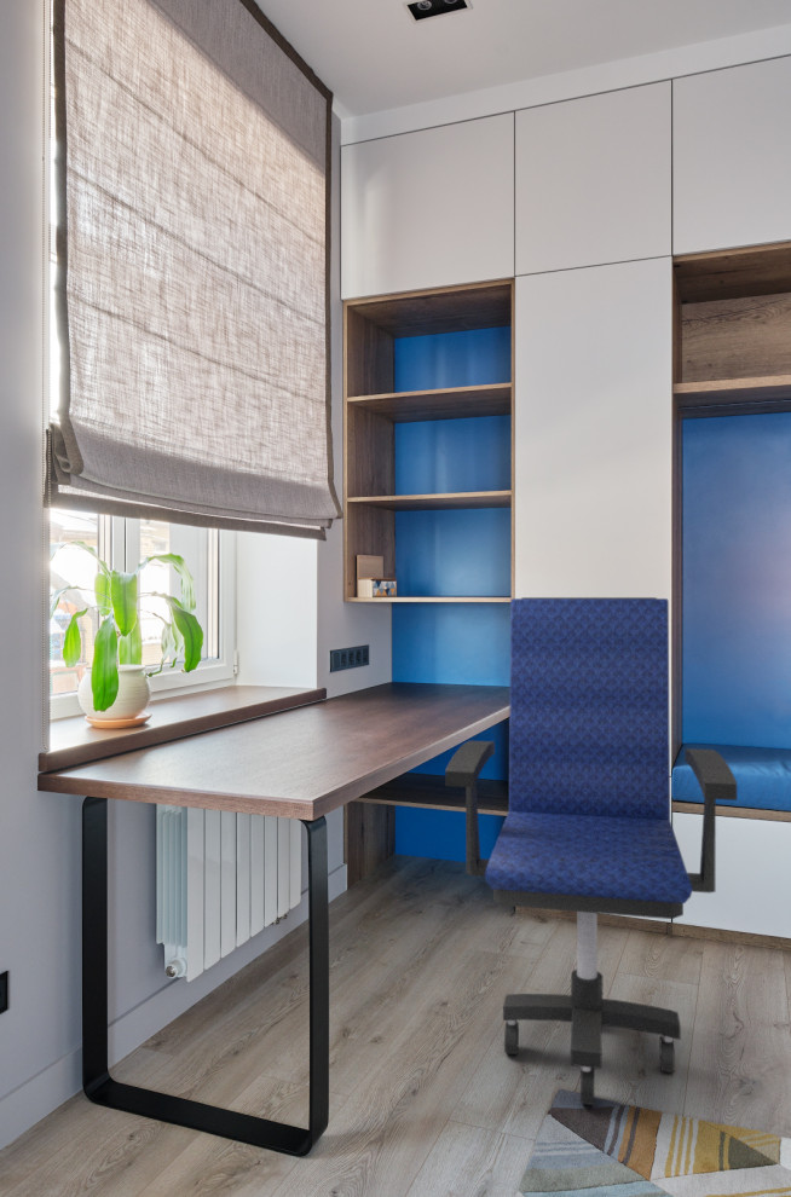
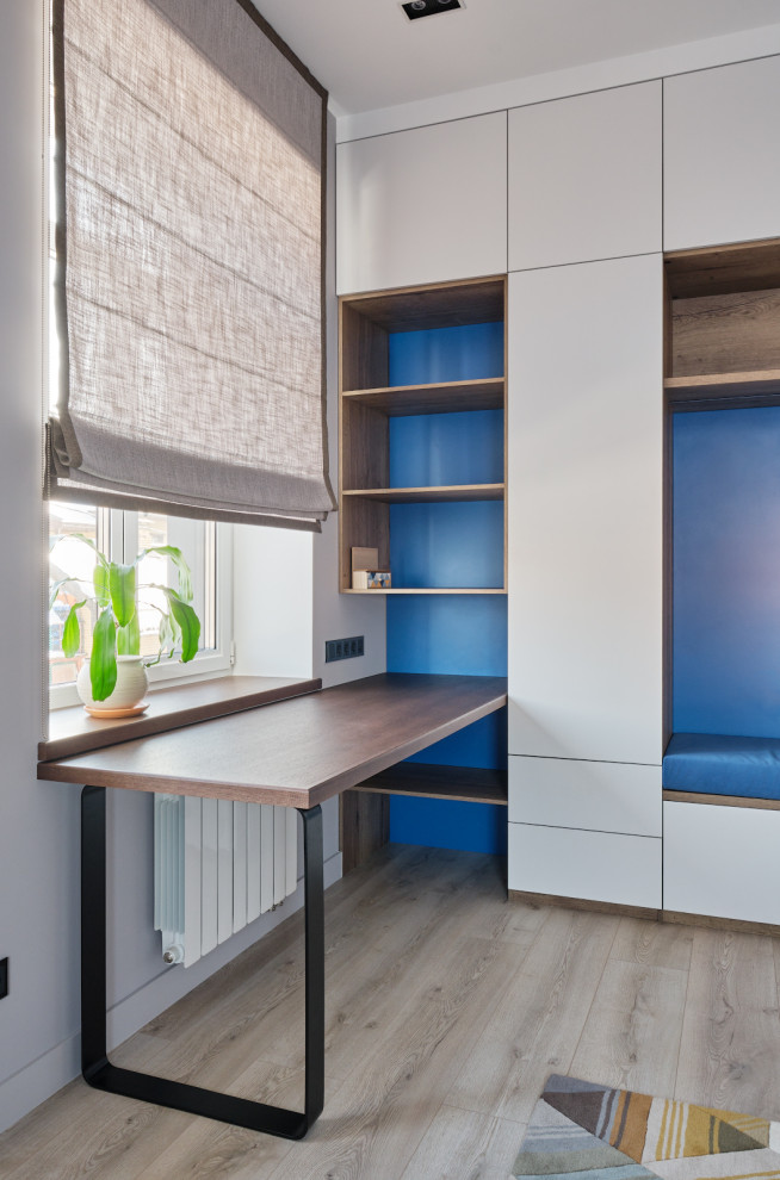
- office chair [444,596,738,1106]
